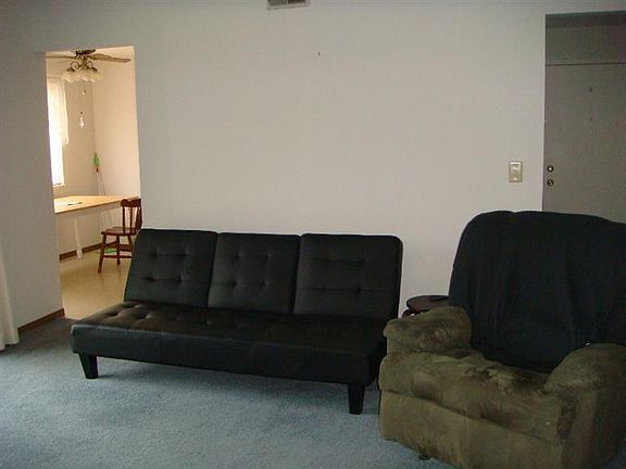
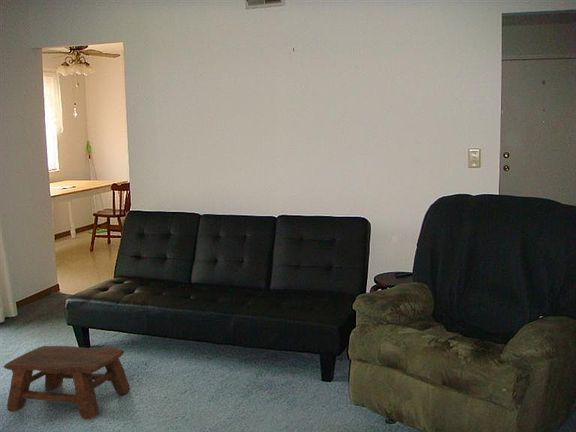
+ stool [3,345,131,420]
